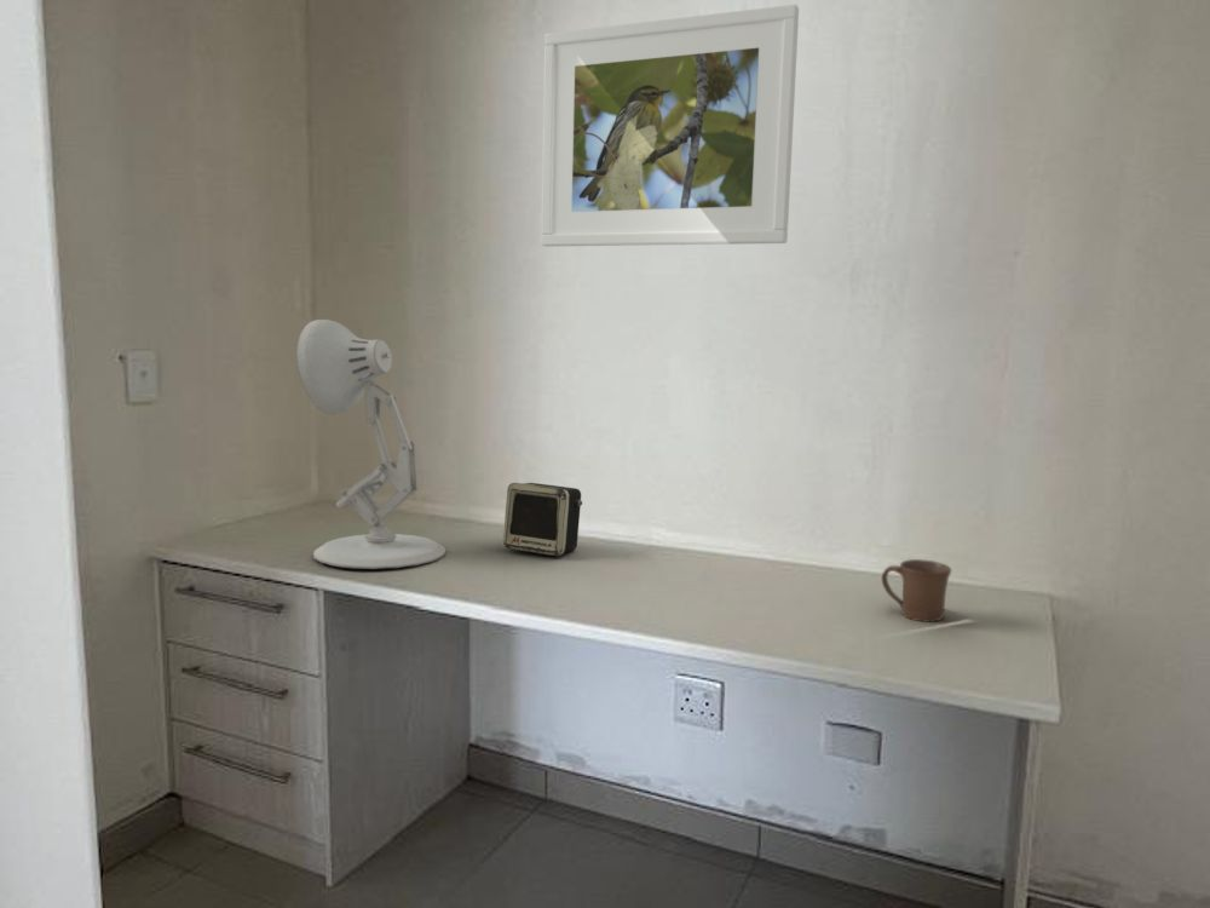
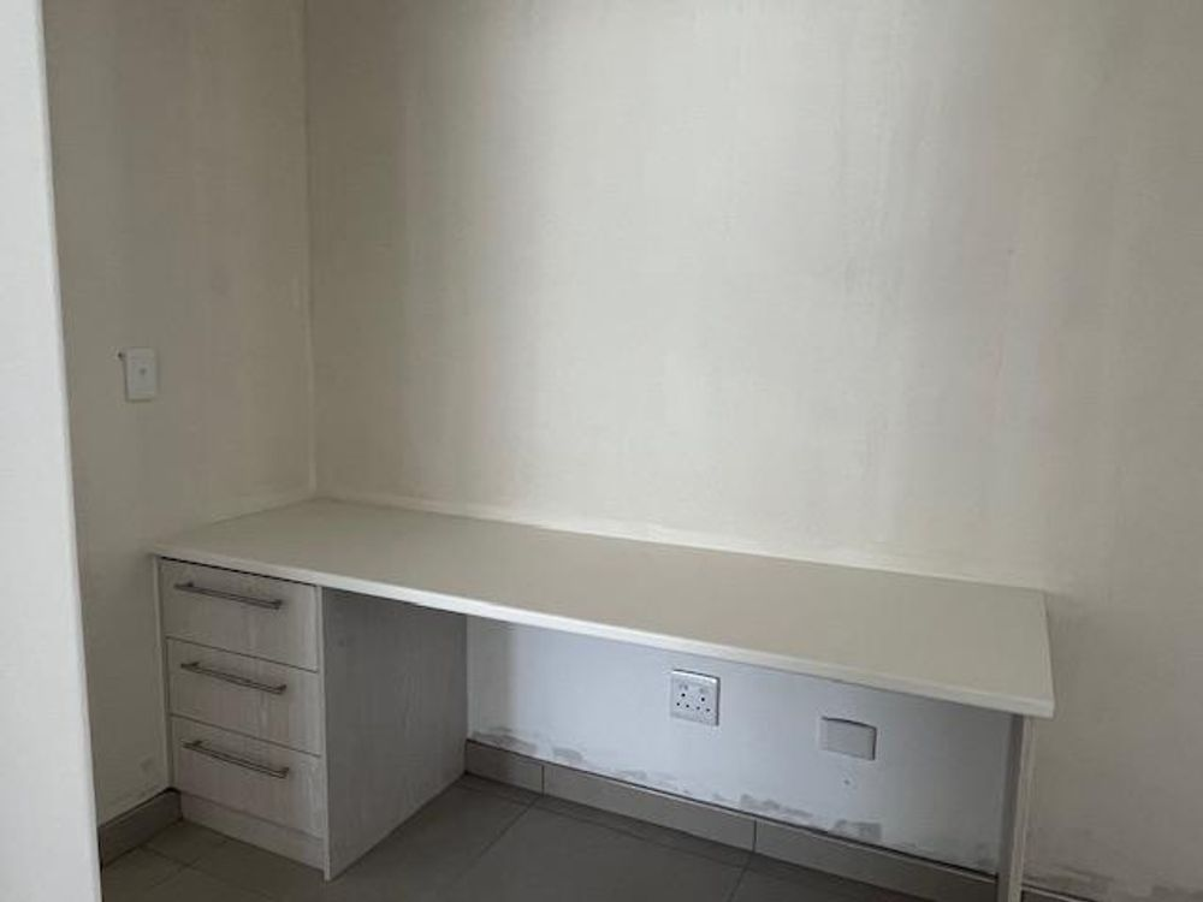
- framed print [540,4,800,248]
- speaker [502,482,583,557]
- desk lamp [295,318,448,570]
- mug [881,558,952,623]
